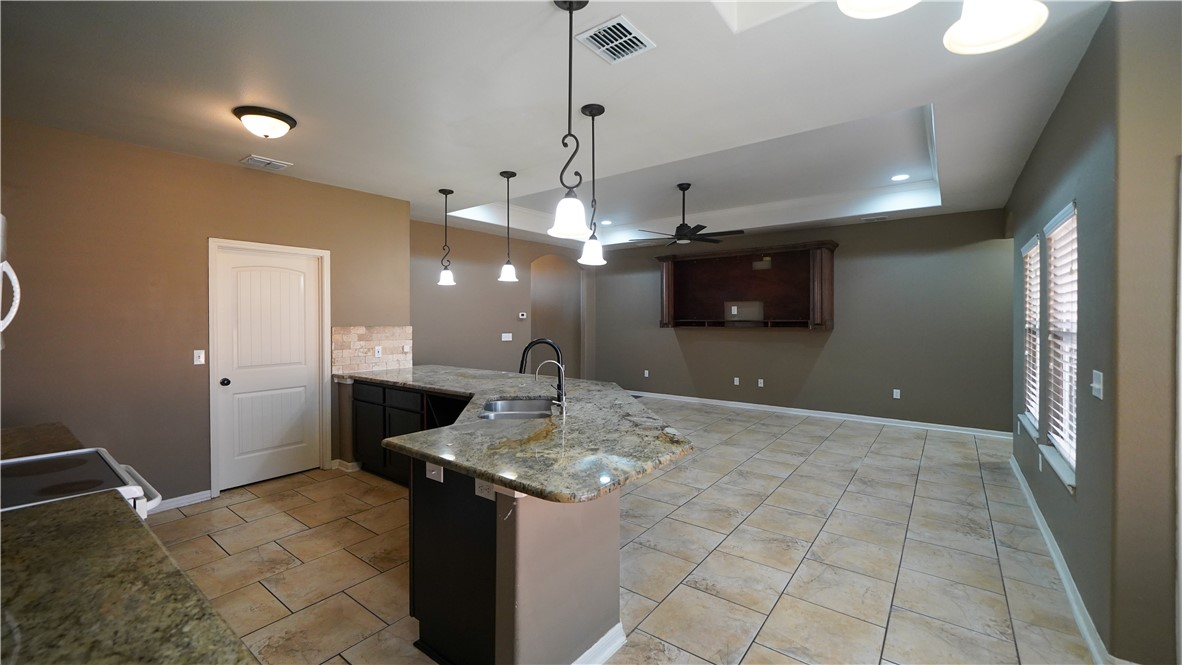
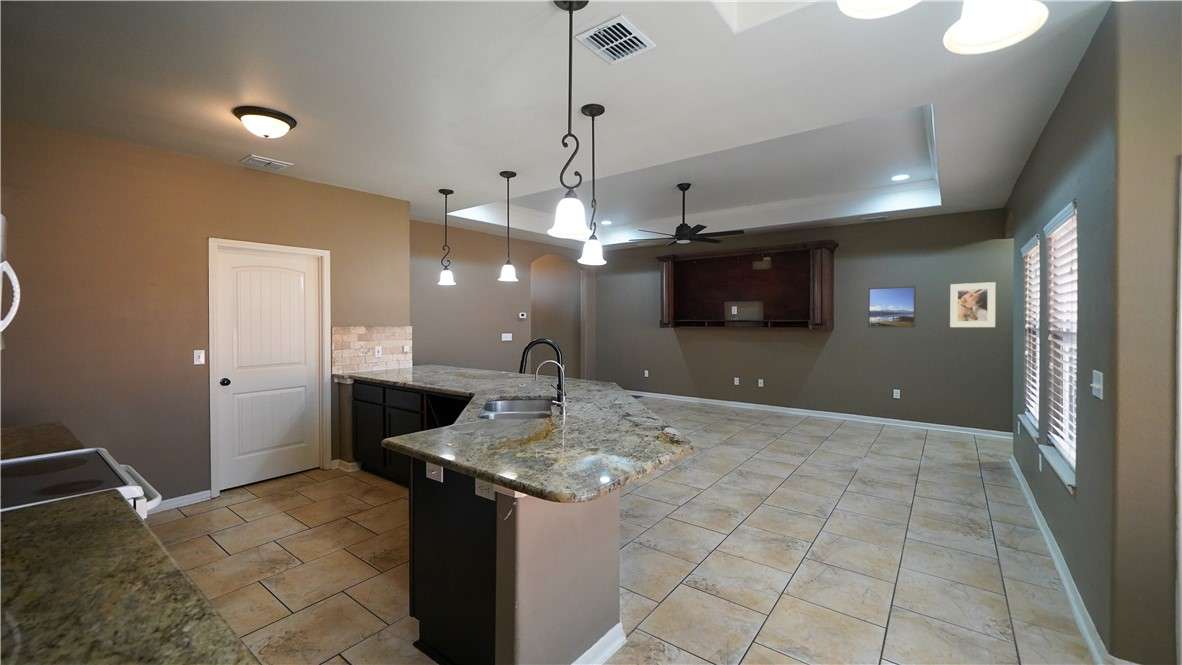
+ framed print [867,285,917,328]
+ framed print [949,281,997,328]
